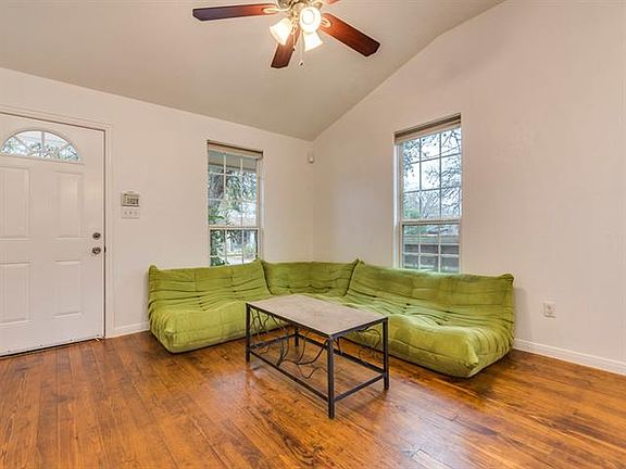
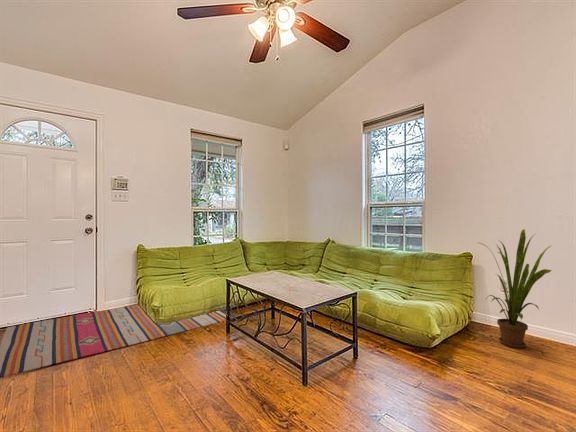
+ rug [0,303,236,379]
+ house plant [478,228,553,349]
